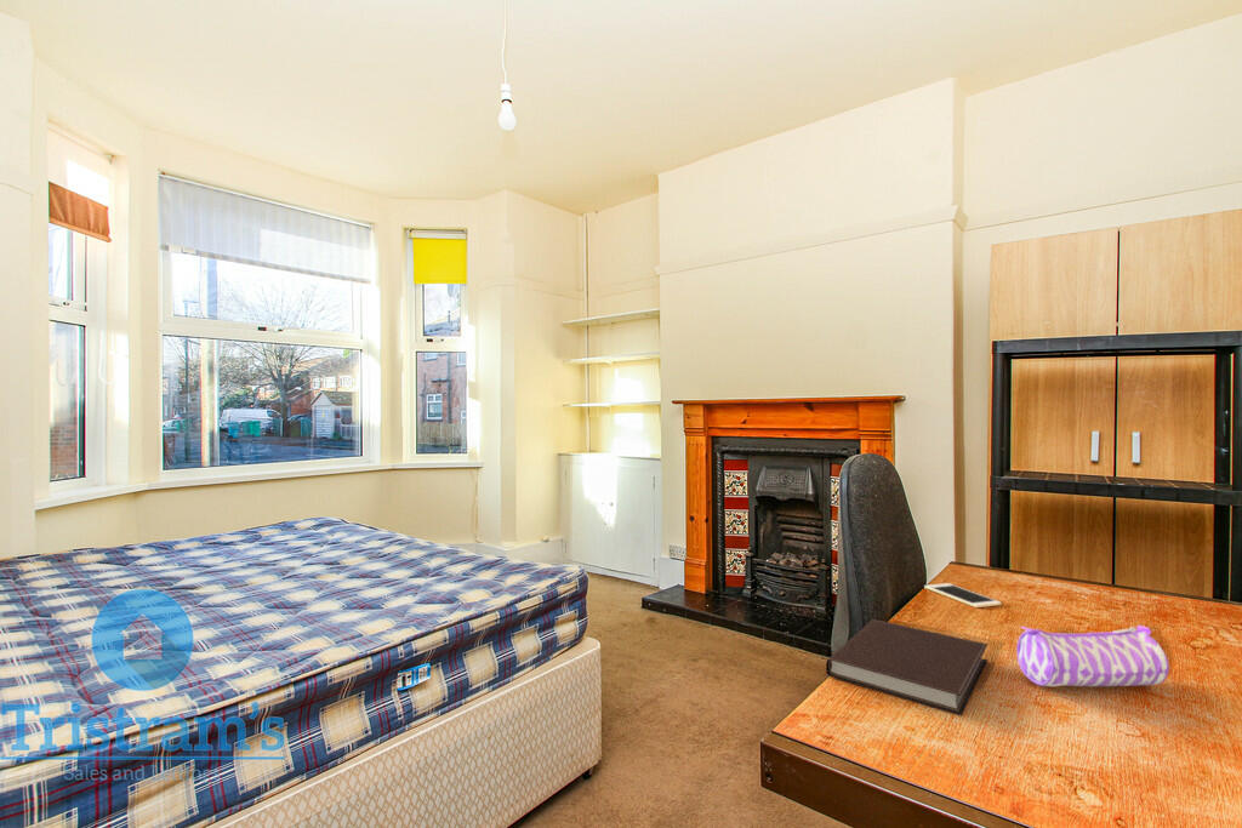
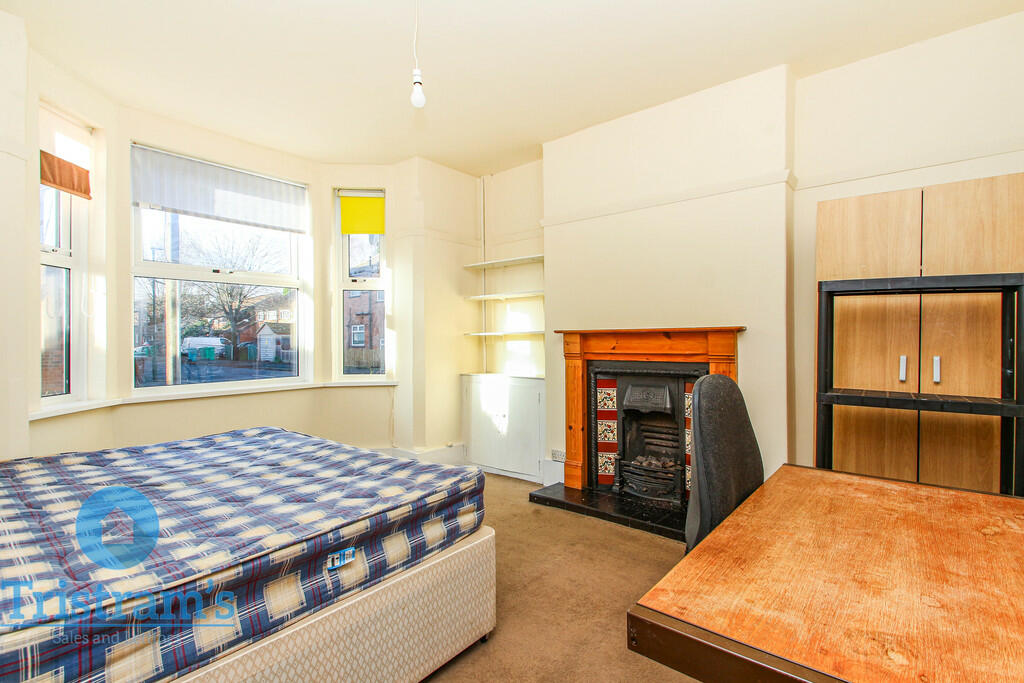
- notebook [825,618,989,716]
- pencil case [1015,624,1170,687]
- cell phone [923,582,1003,609]
